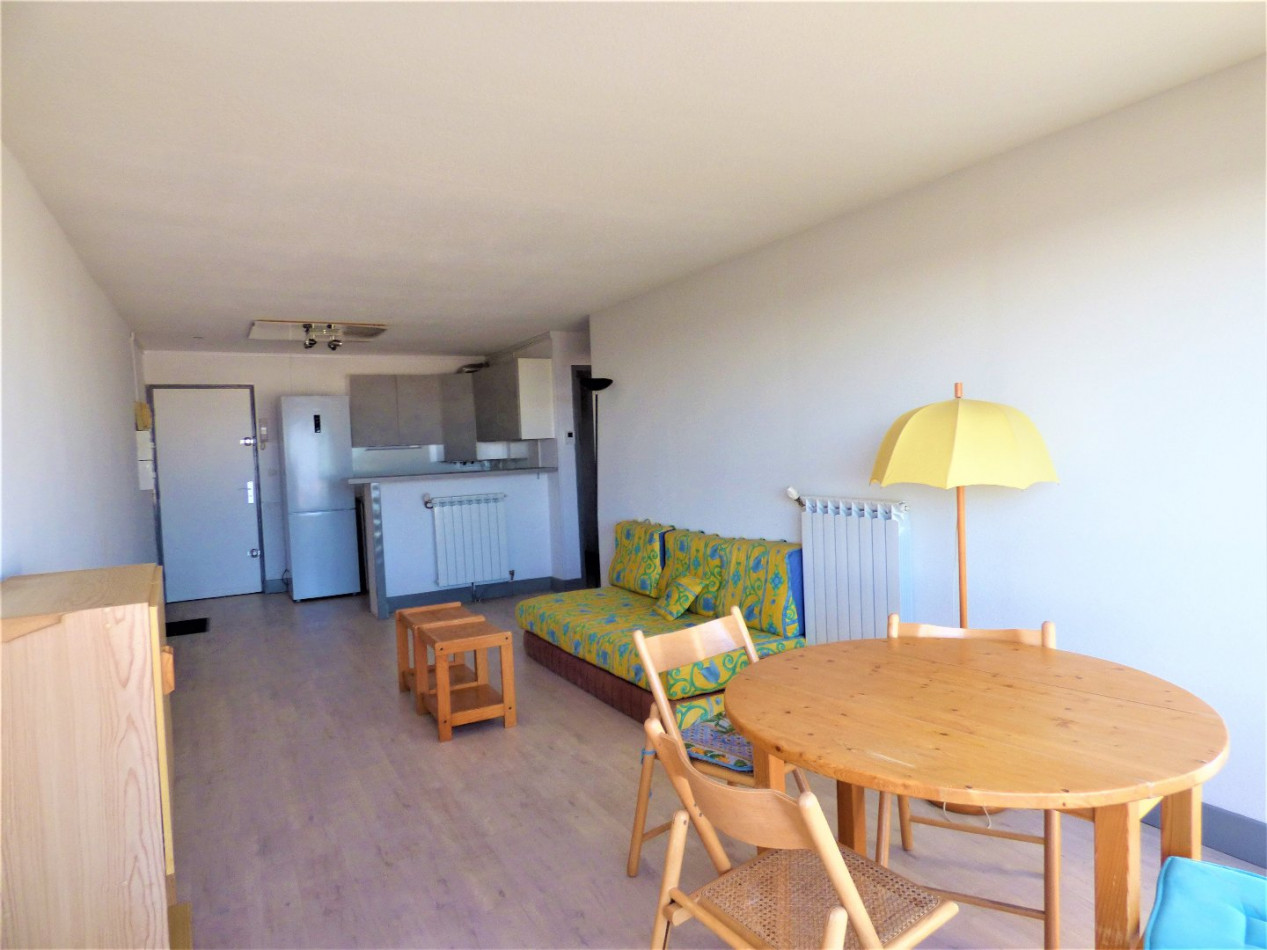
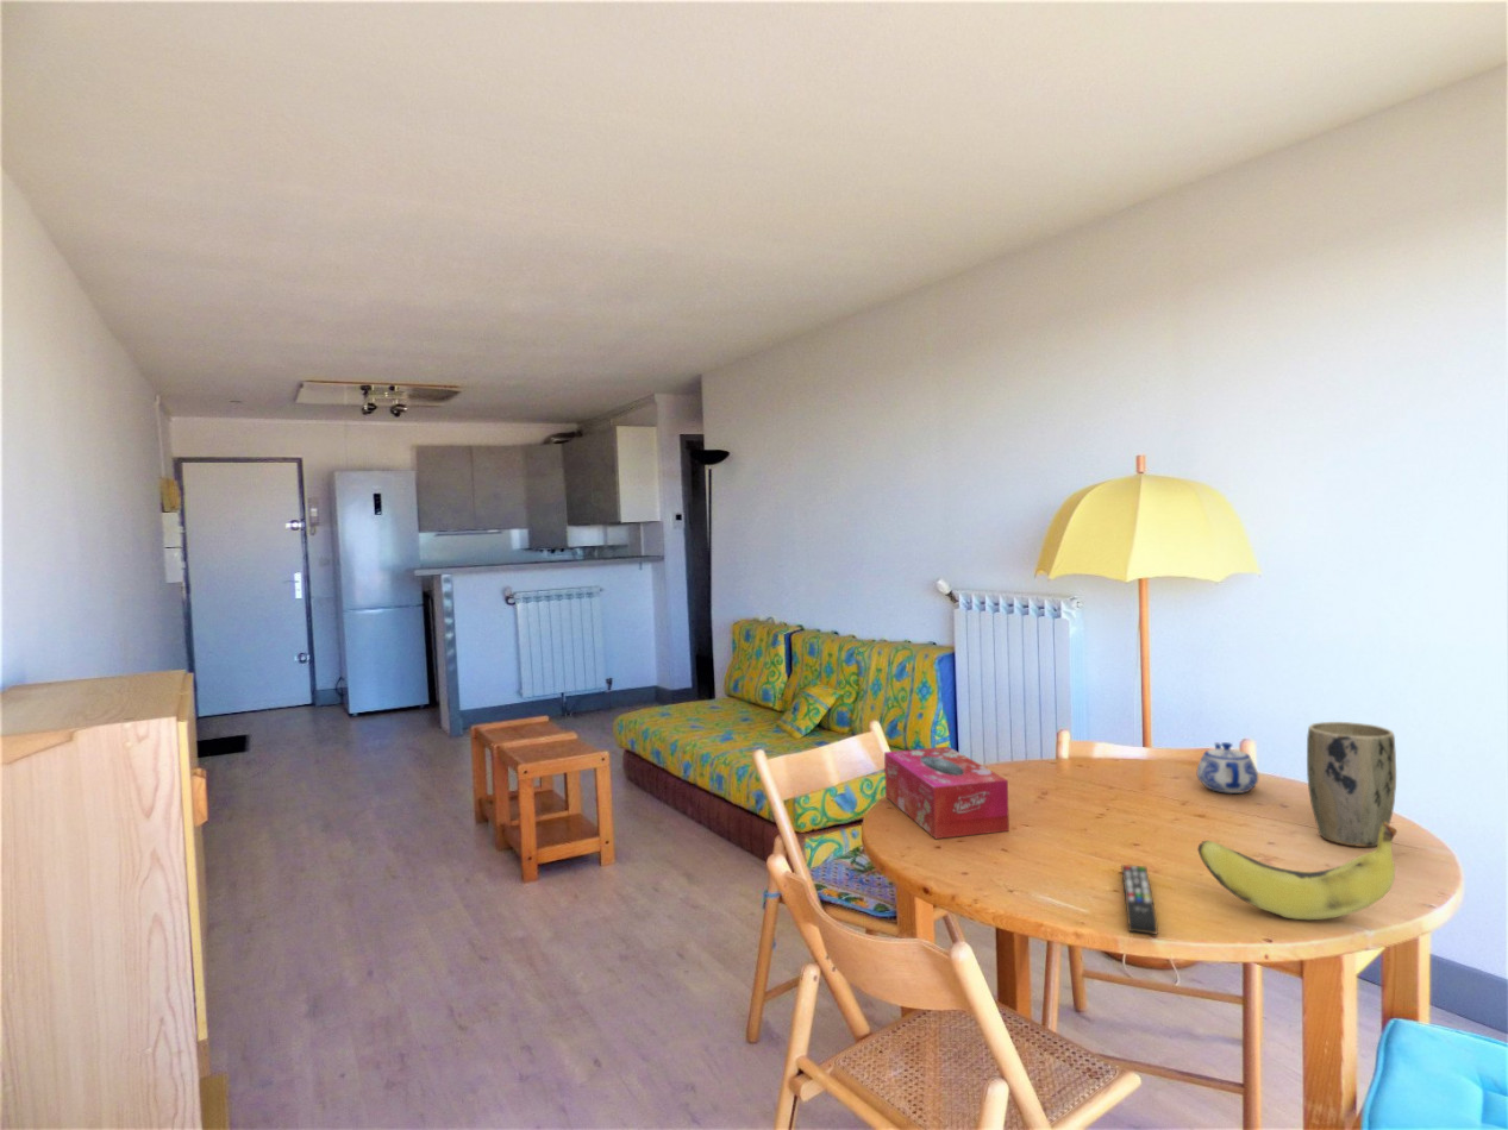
+ teapot [1196,741,1259,795]
+ banana [1196,822,1399,921]
+ tissue box [883,746,1010,840]
+ remote control [1121,864,1159,935]
+ plant pot [1306,721,1397,848]
